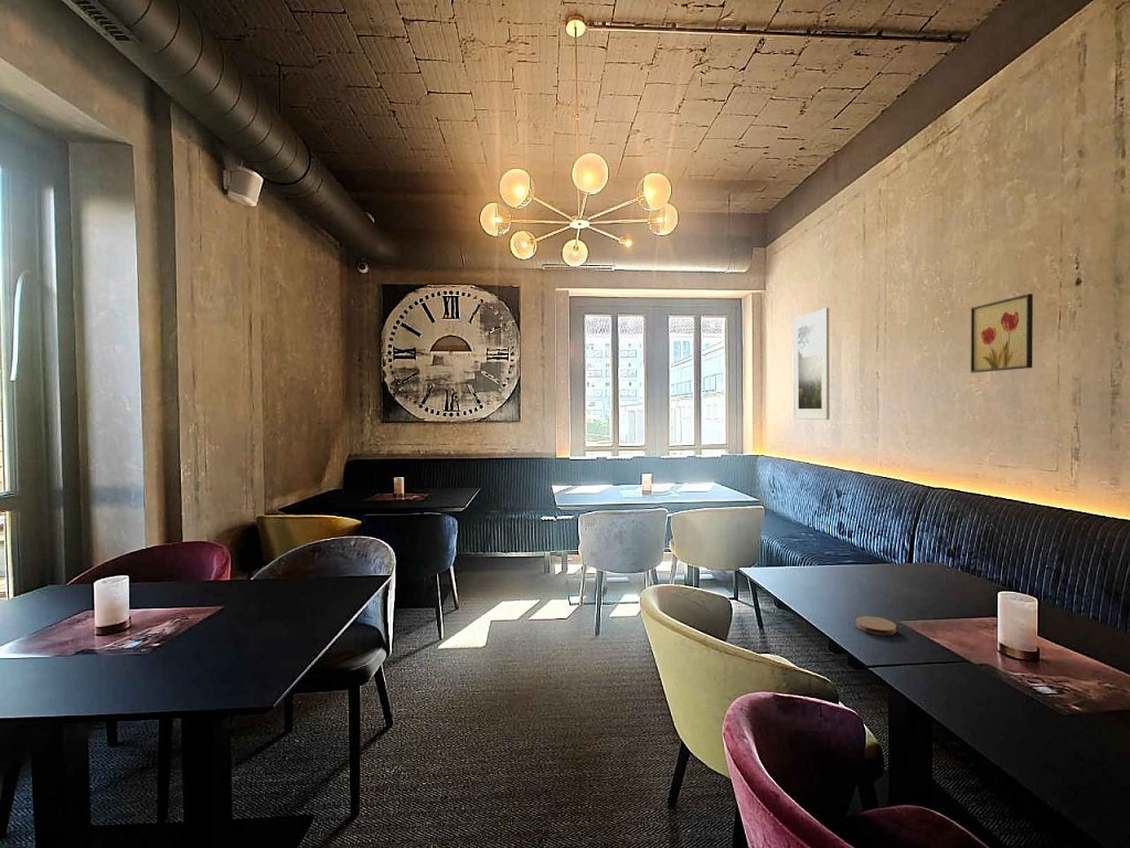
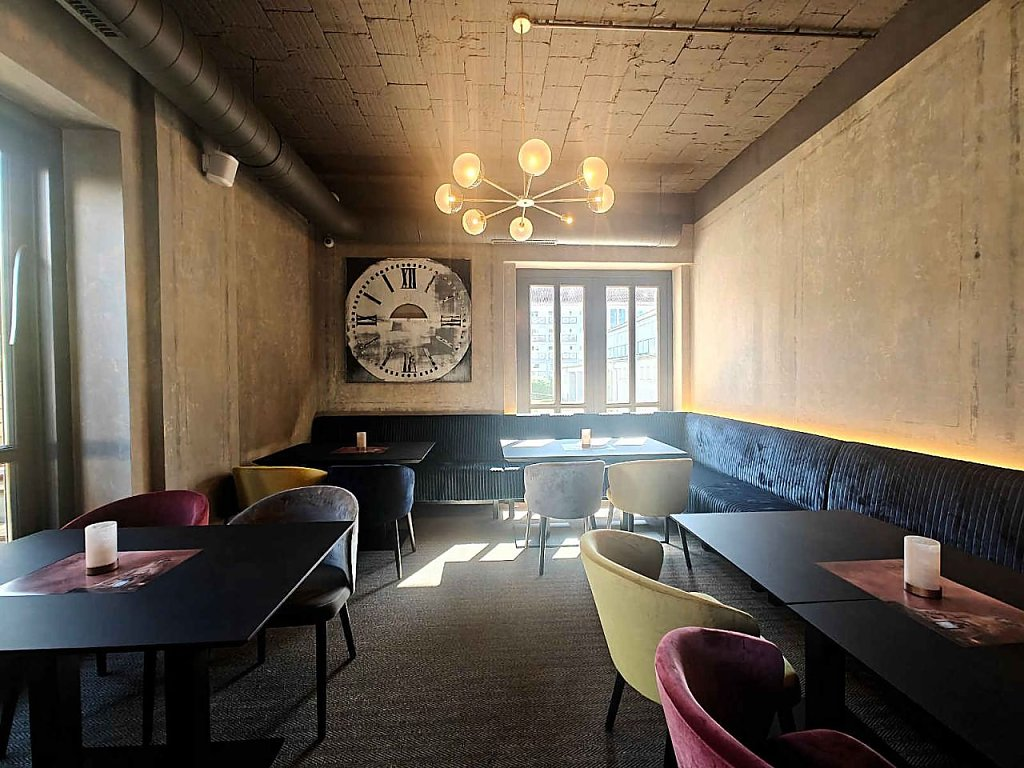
- wall art [969,293,1034,374]
- coaster [855,615,897,636]
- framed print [791,307,831,421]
